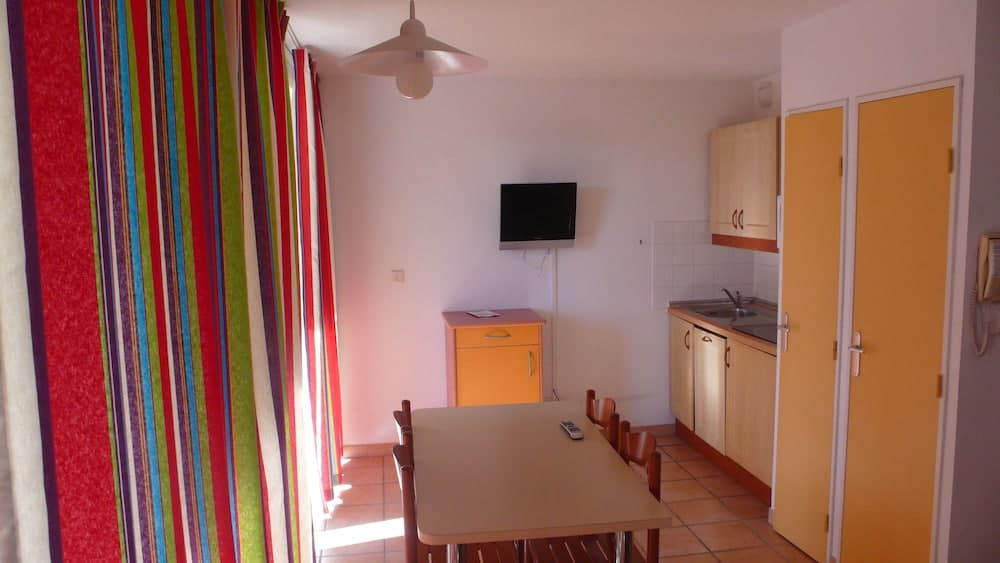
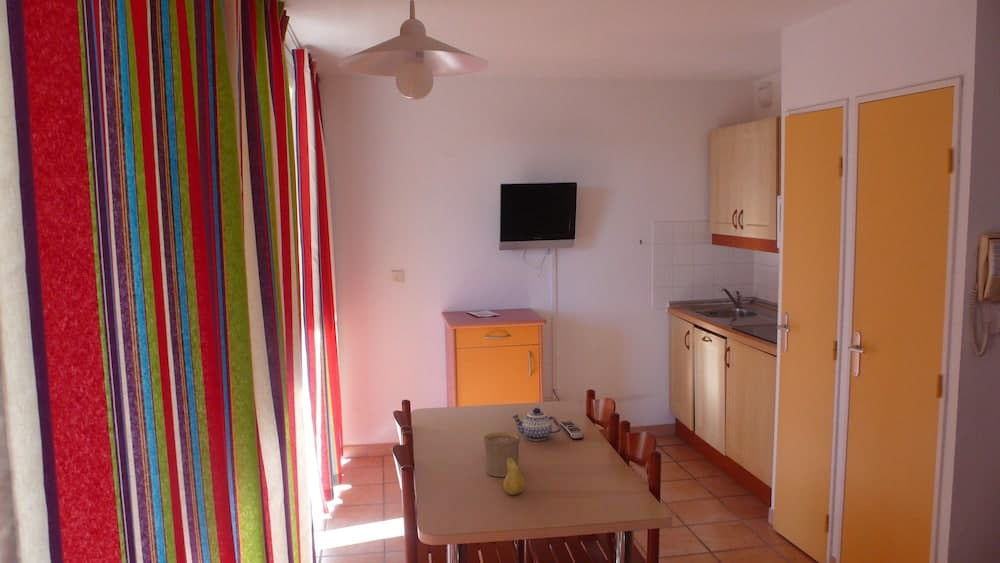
+ teapot [511,407,563,442]
+ fruit [503,457,526,496]
+ cup [483,431,521,478]
